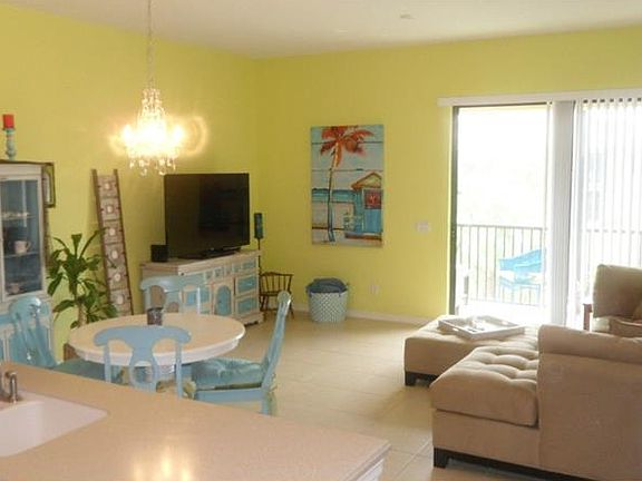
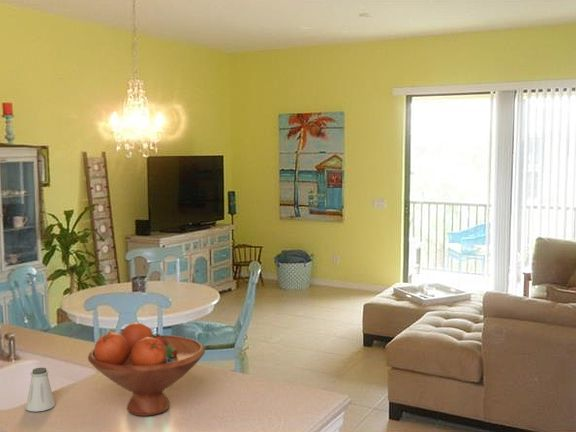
+ fruit bowl [87,321,206,417]
+ saltshaker [25,367,56,413]
